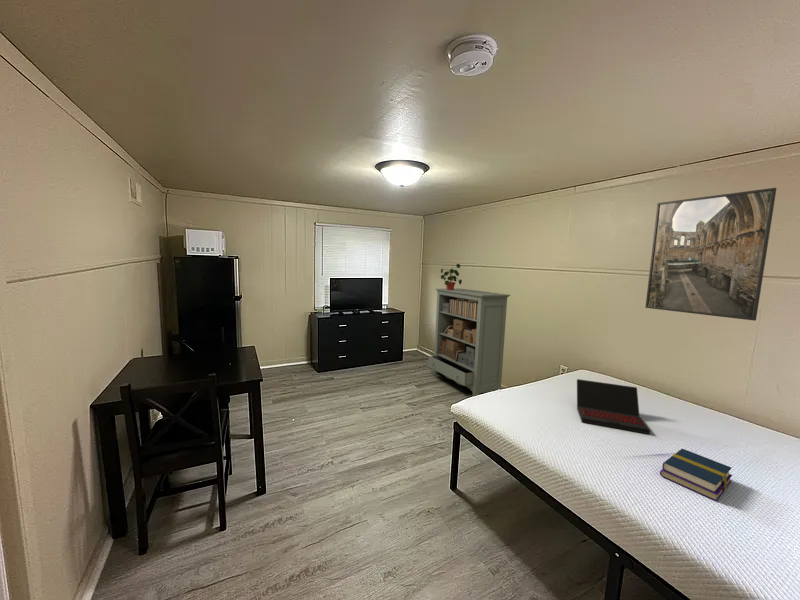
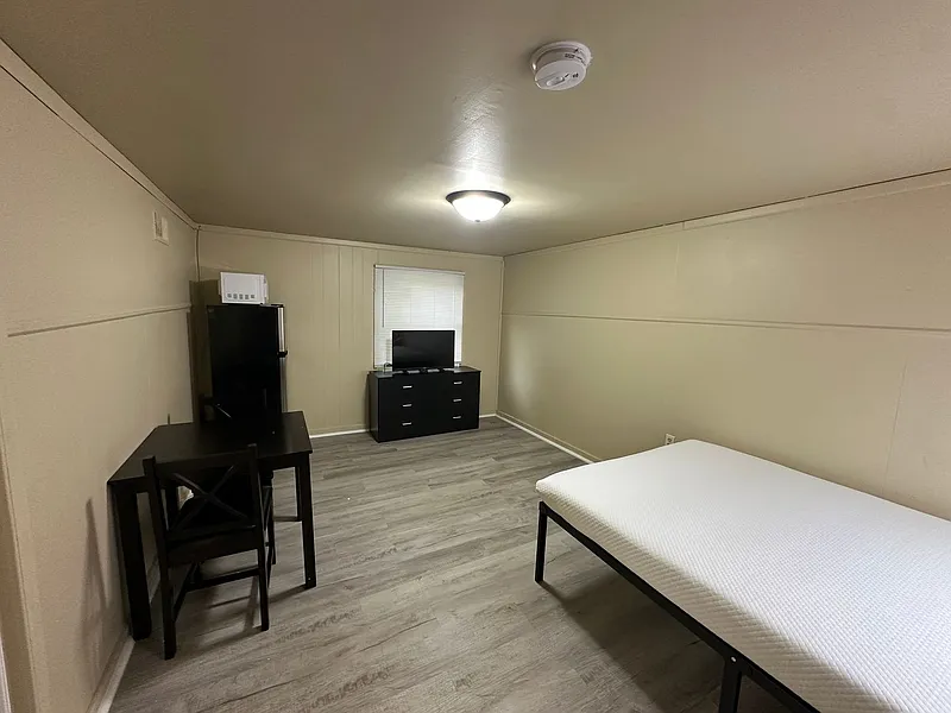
- laptop [576,378,651,435]
- bookshelf [427,288,511,397]
- potted plant [440,263,463,290]
- book [659,448,733,502]
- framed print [645,187,778,322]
